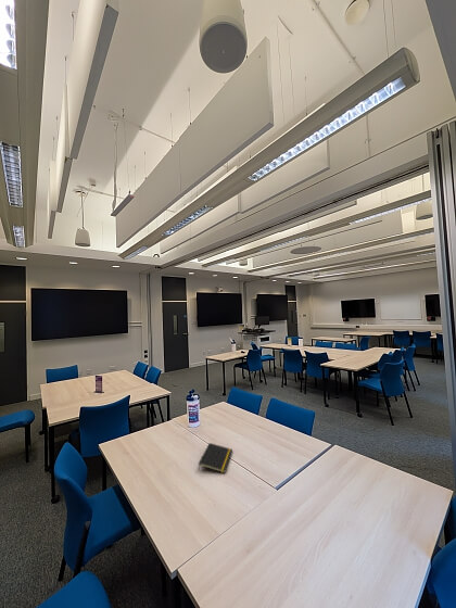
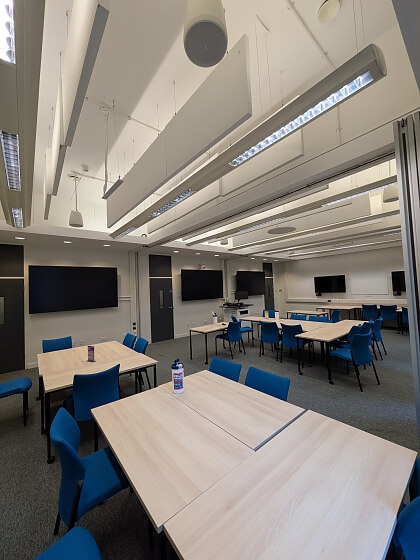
- notepad [198,442,233,474]
